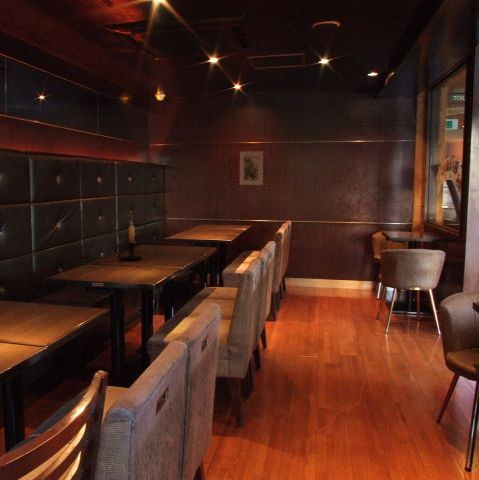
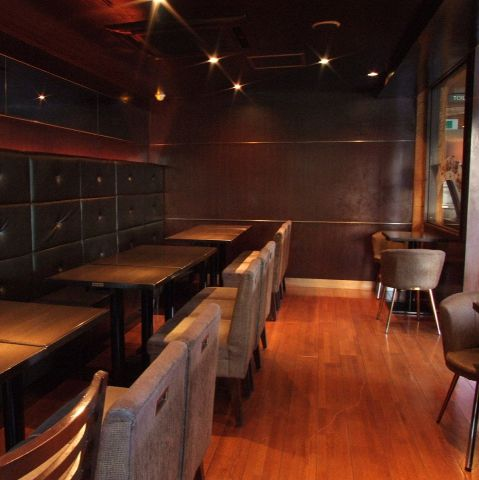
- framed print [239,150,264,186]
- candle holder [114,219,143,261]
